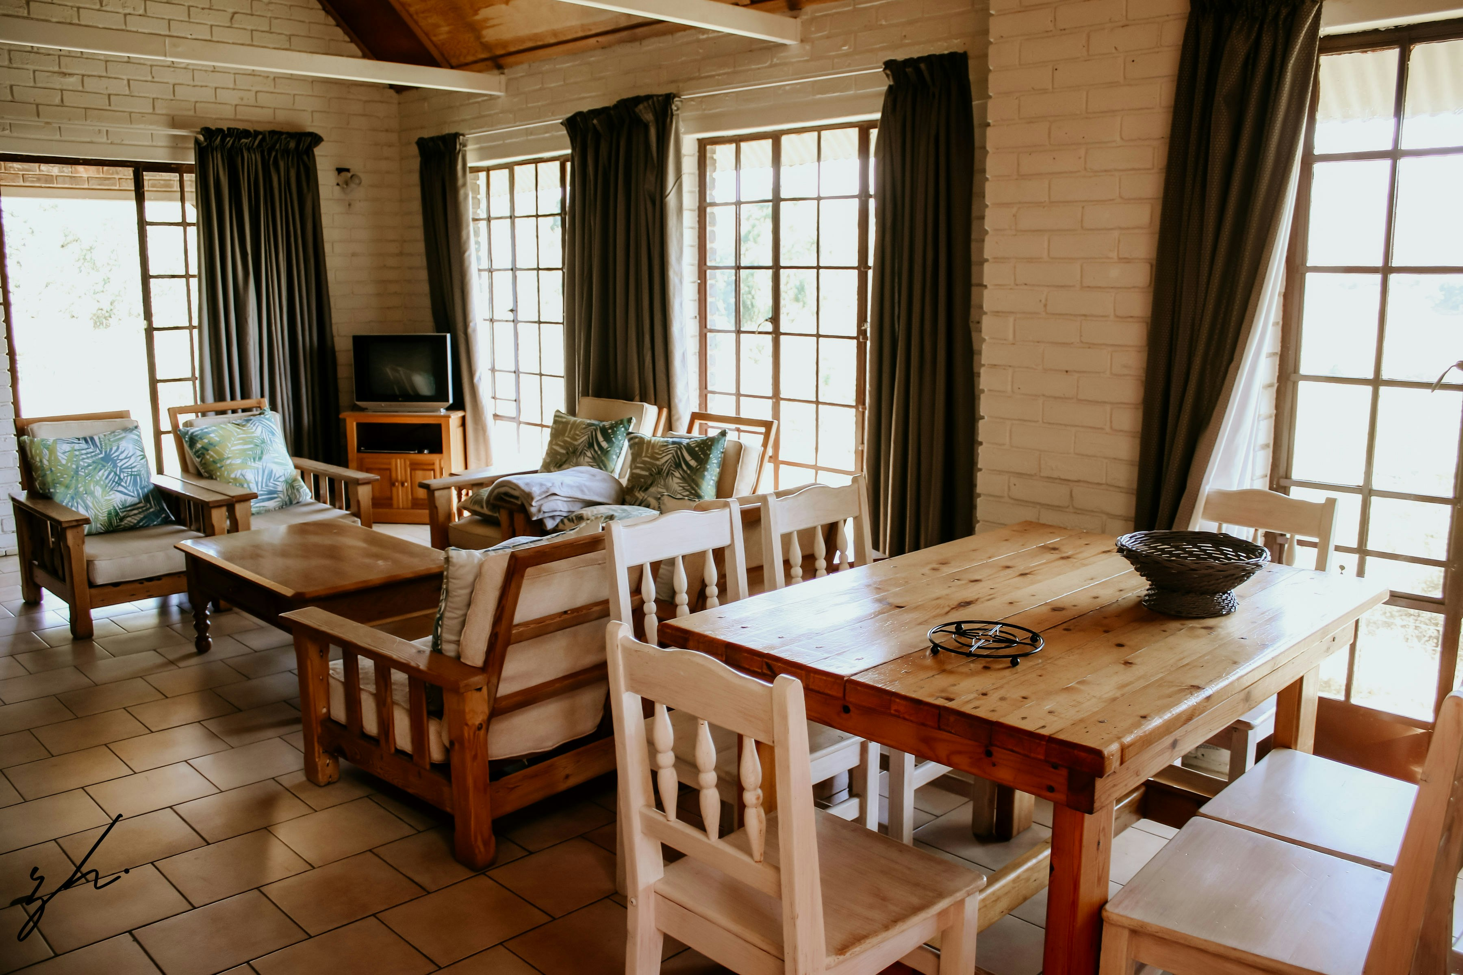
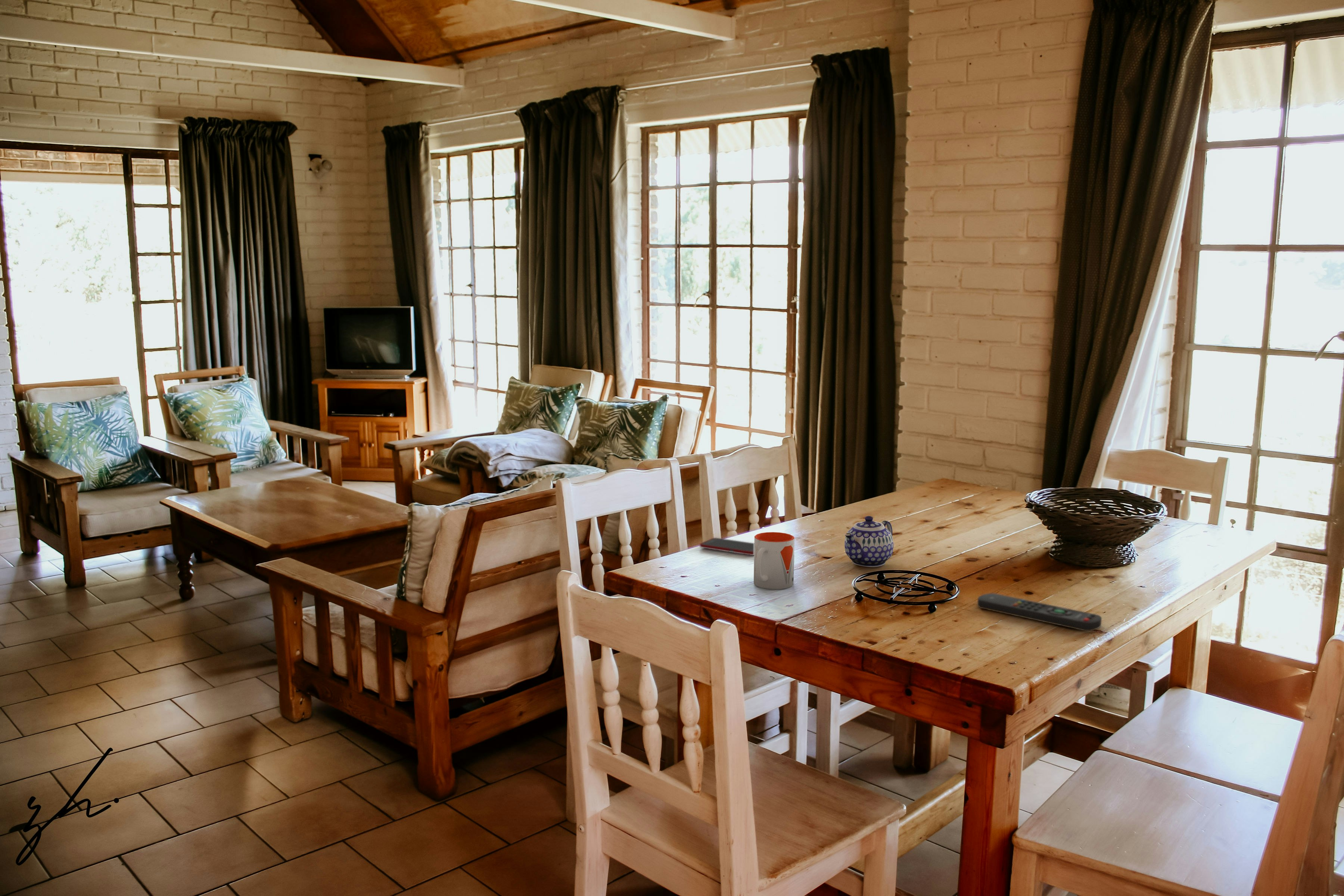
+ mug [753,532,795,589]
+ teapot [844,516,894,567]
+ cell phone [699,537,754,556]
+ remote control [977,593,1102,632]
